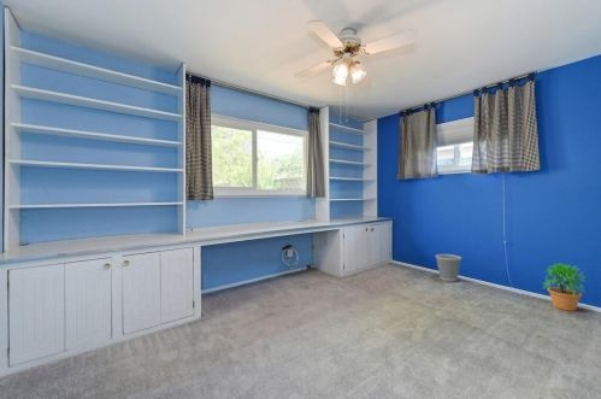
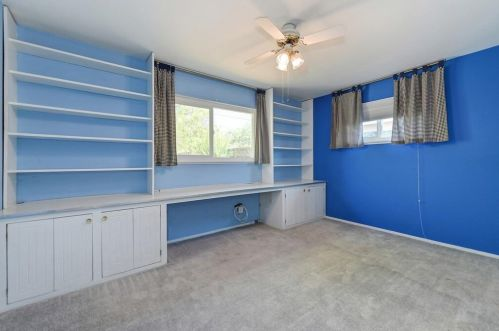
- potted plant [541,262,587,312]
- wastebasket [435,253,462,282]
